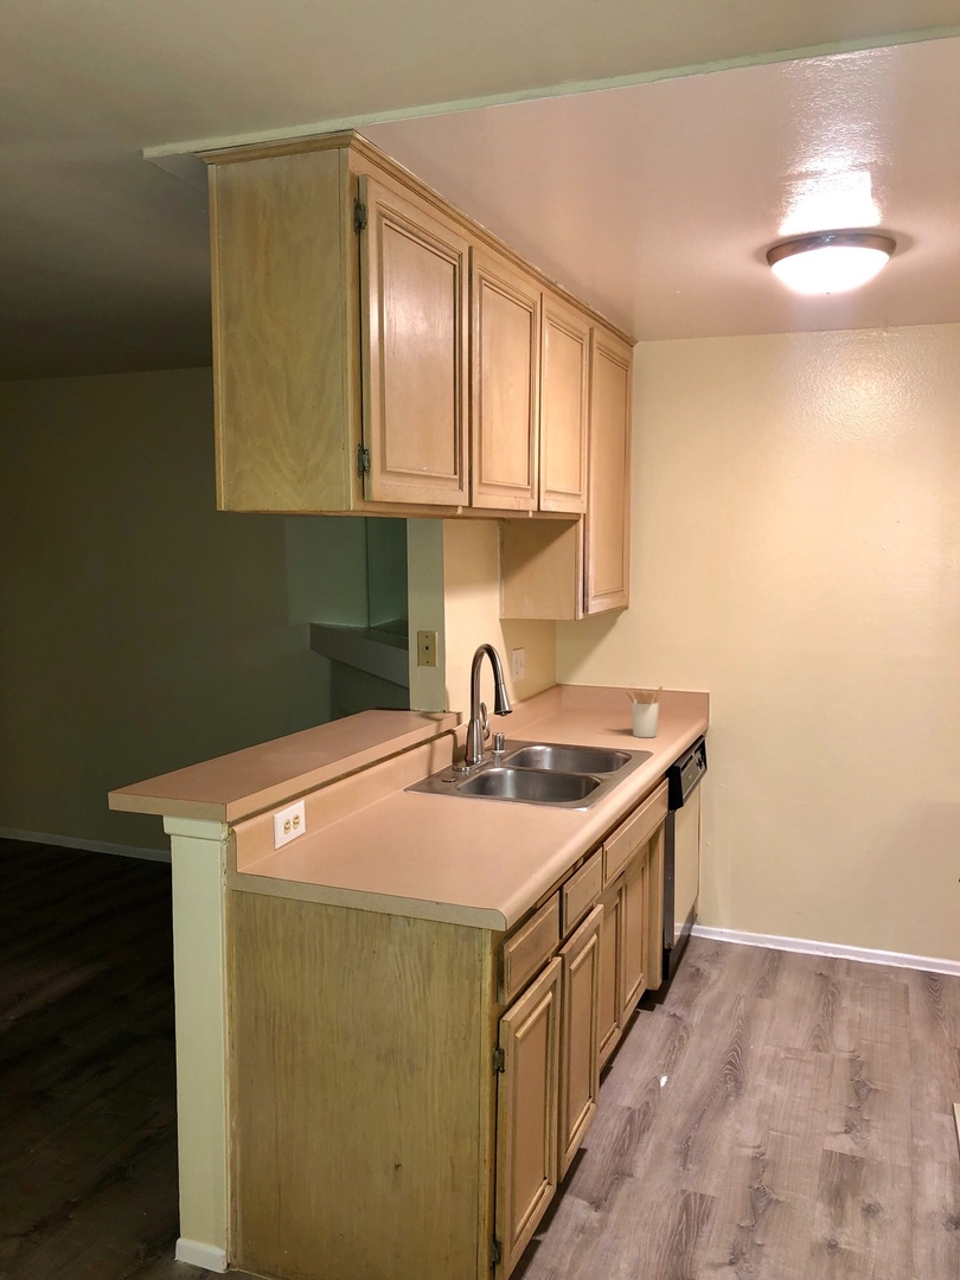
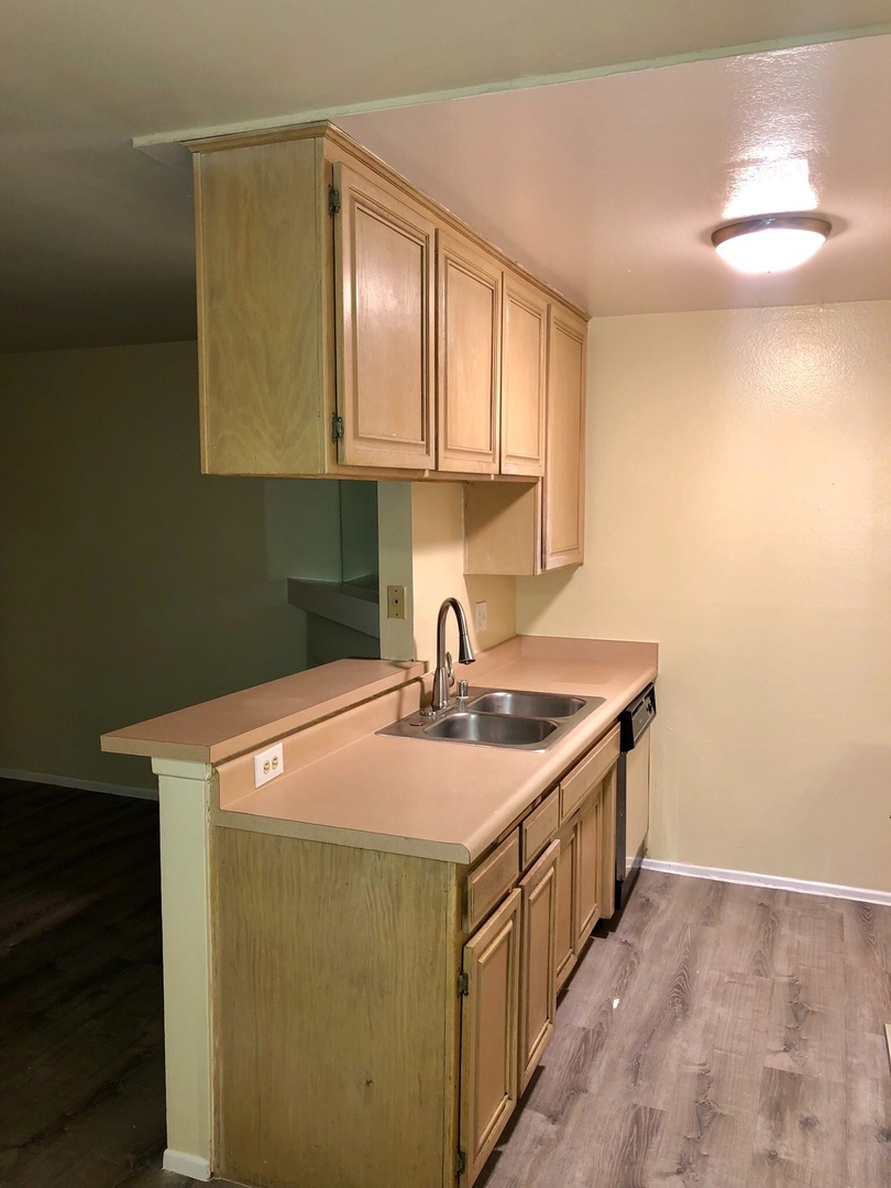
- utensil holder [626,685,664,738]
